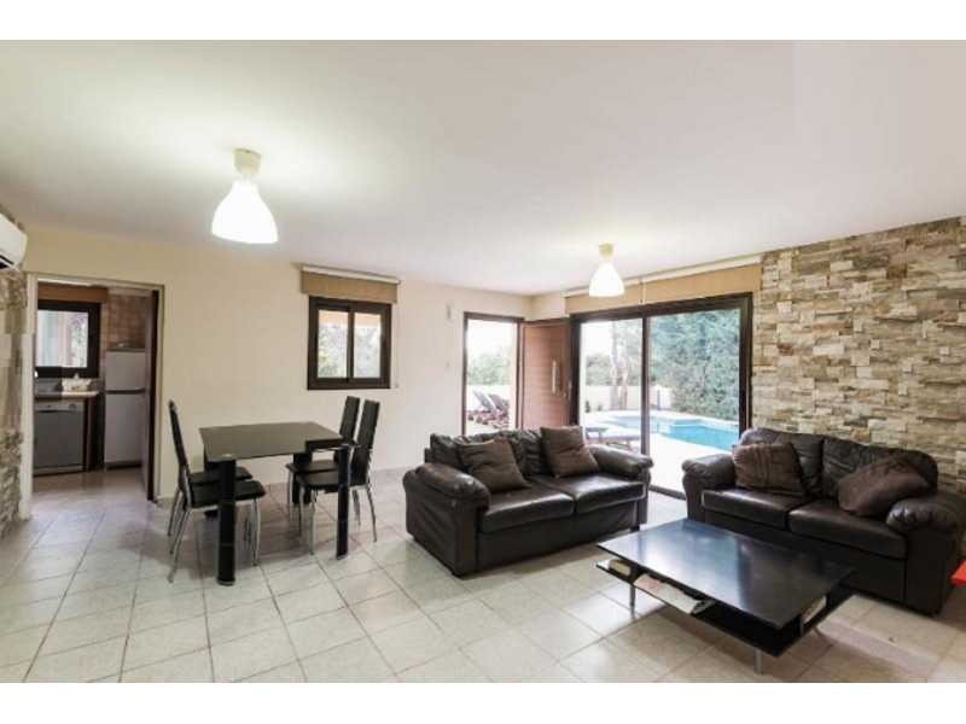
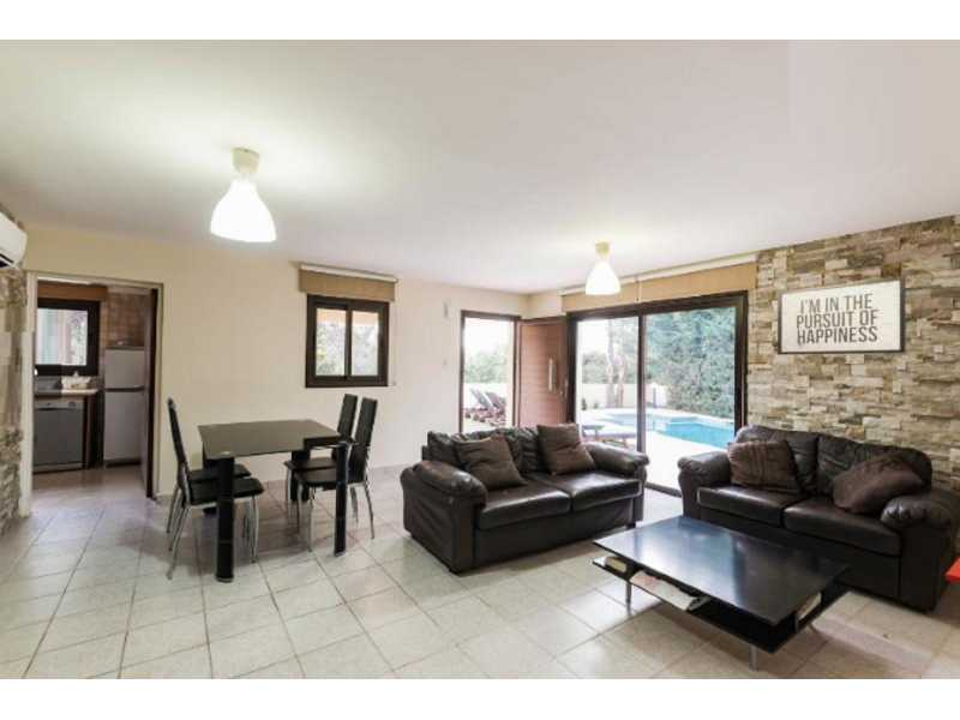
+ mirror [776,276,907,356]
